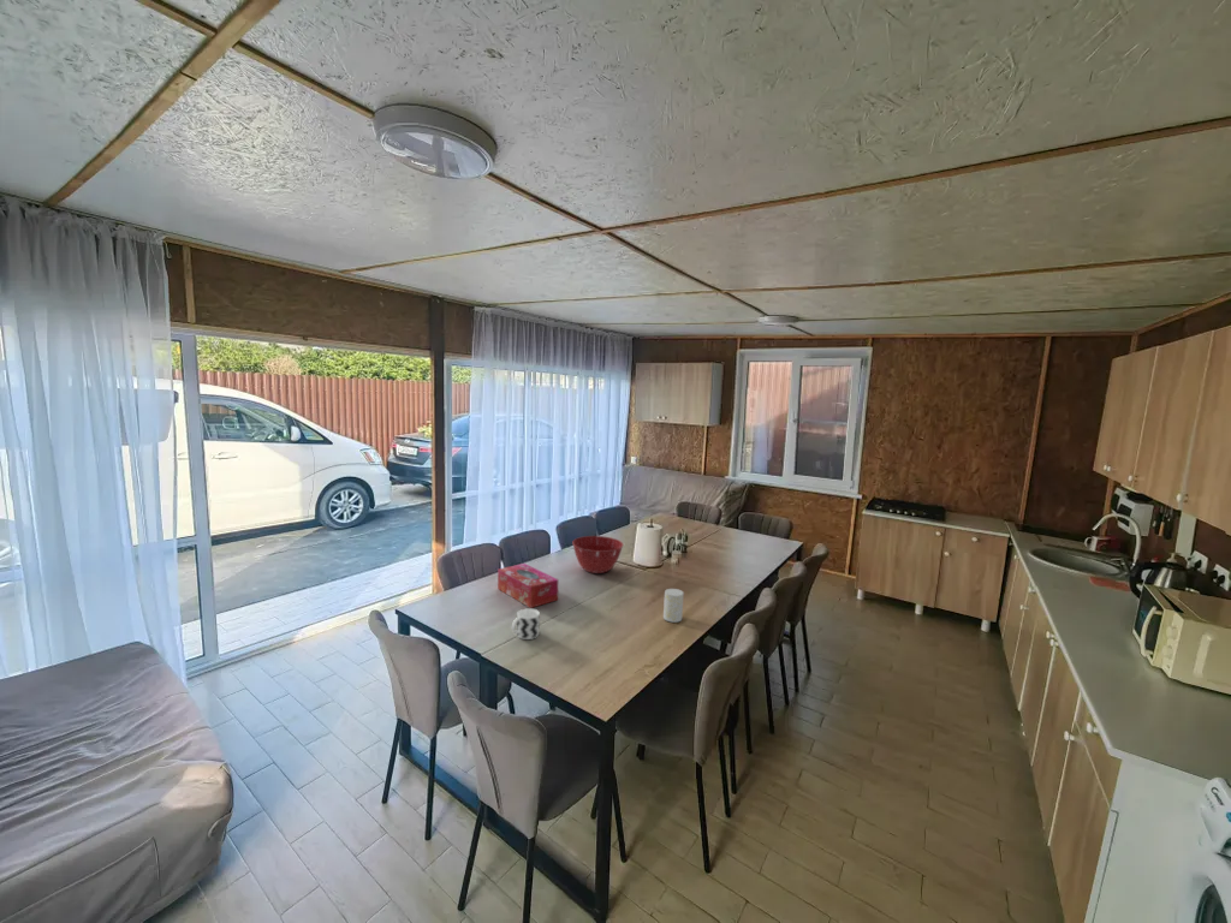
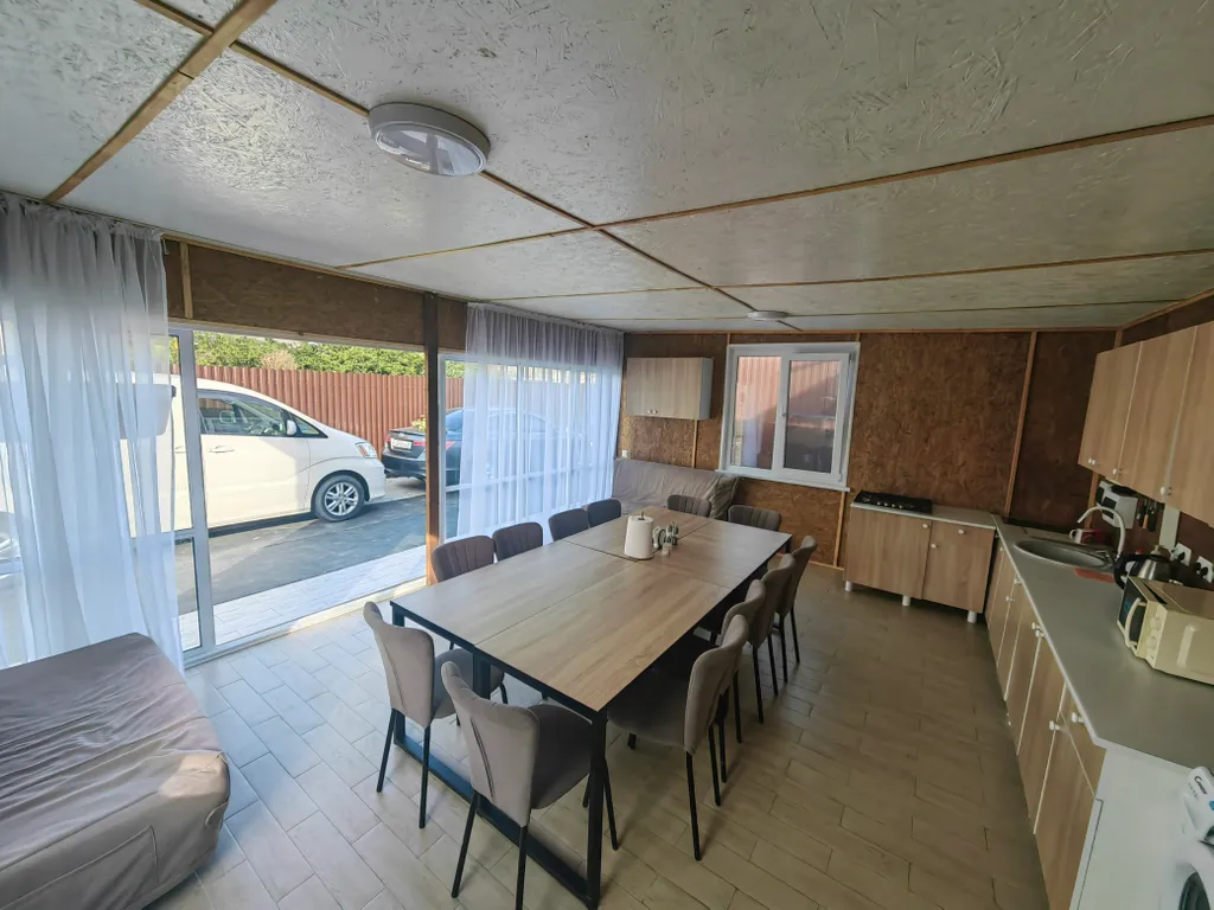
- tissue box [496,562,559,609]
- cup [662,588,685,624]
- mixing bowl [571,535,624,574]
- cup [511,607,541,641]
